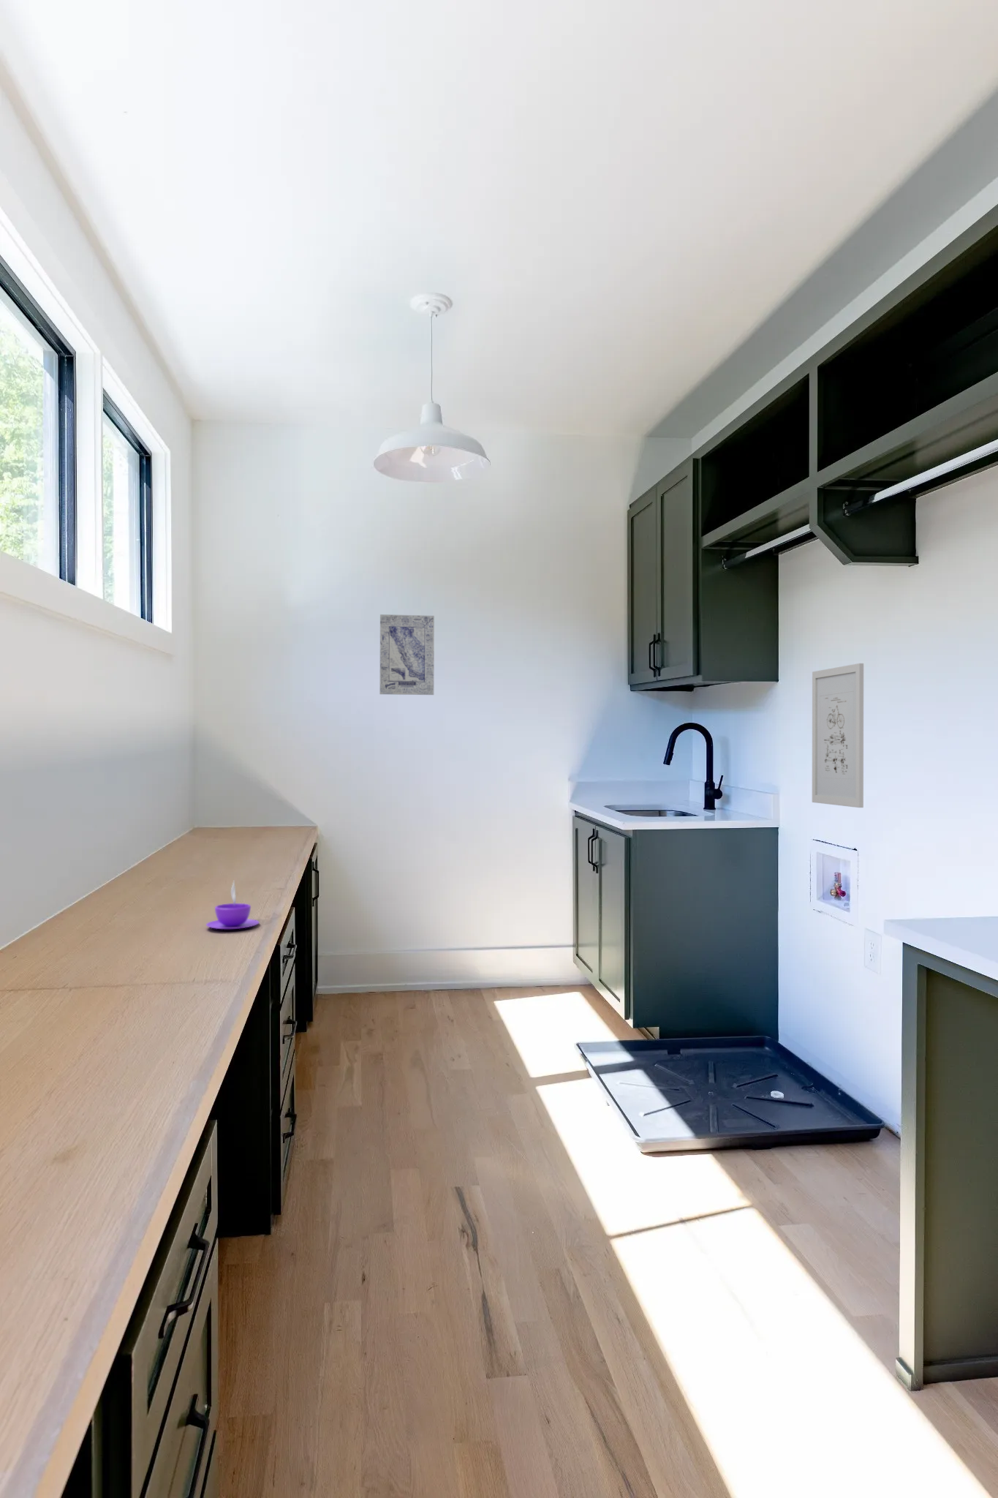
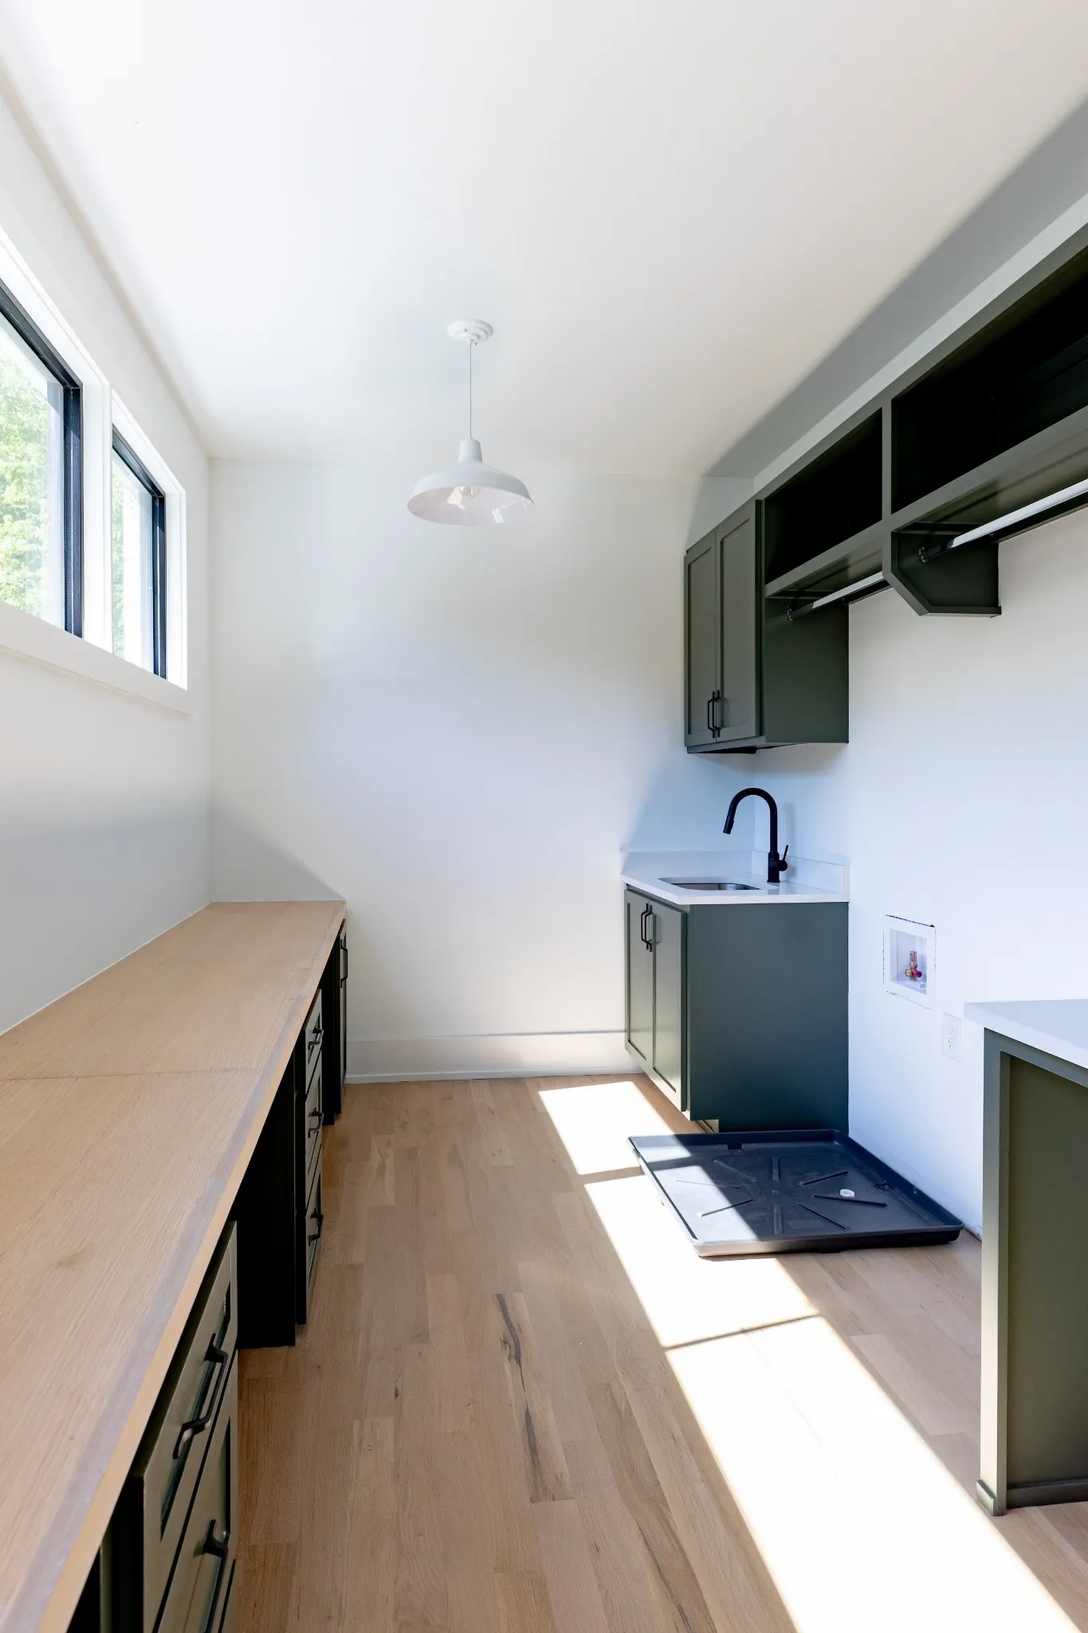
- coffee cup [205,881,261,930]
- wall art [379,614,436,696]
- wall art [812,663,864,809]
